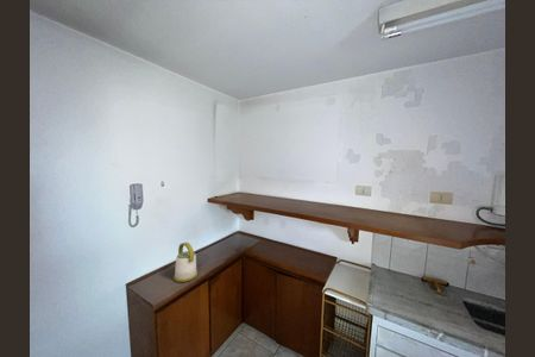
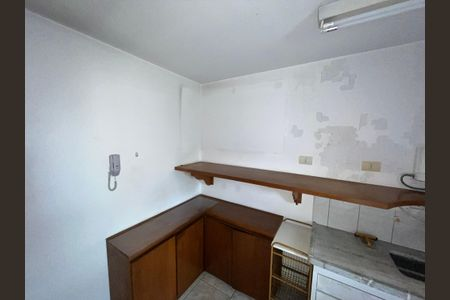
- kettle [172,242,199,283]
